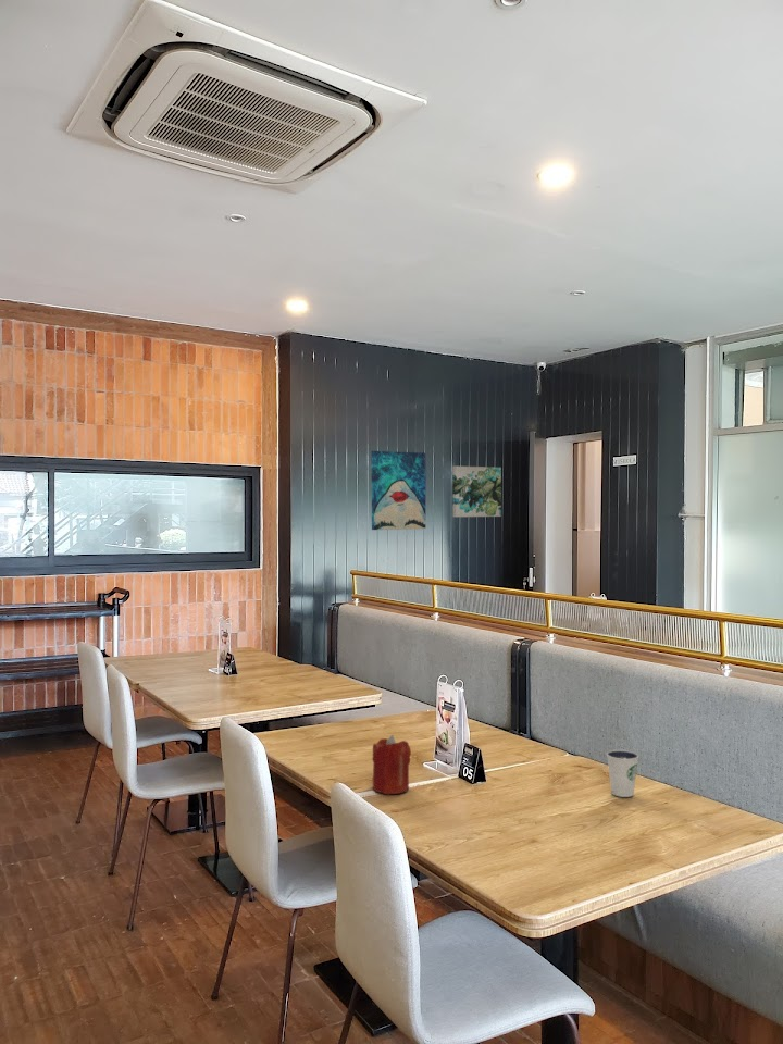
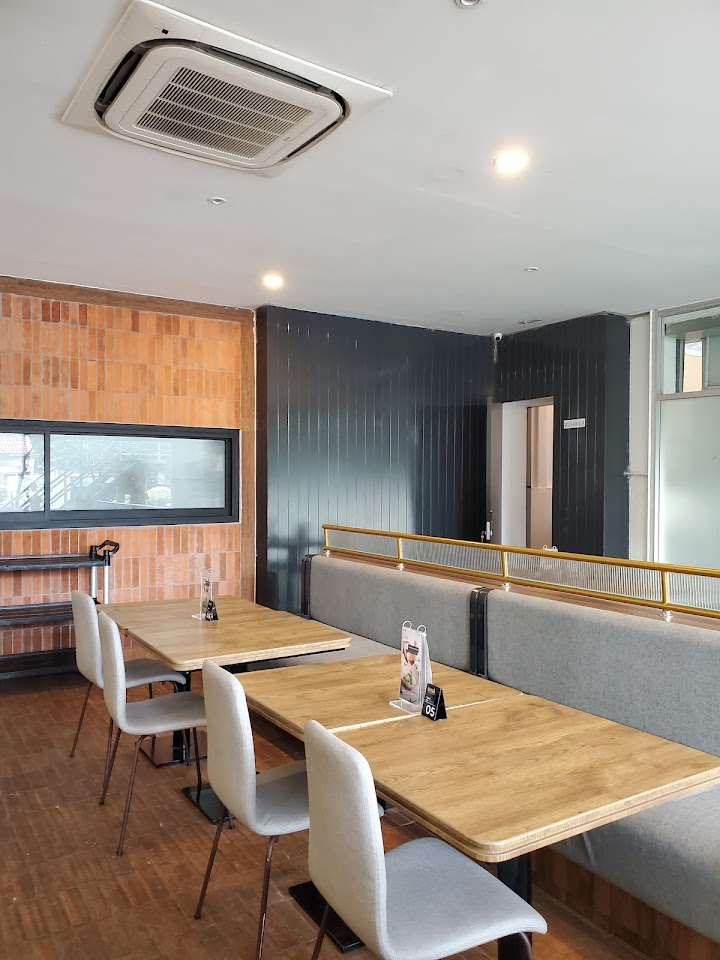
- wall art [370,450,427,531]
- candle [371,734,412,795]
- dixie cup [606,748,639,798]
- wall art [451,465,502,518]
